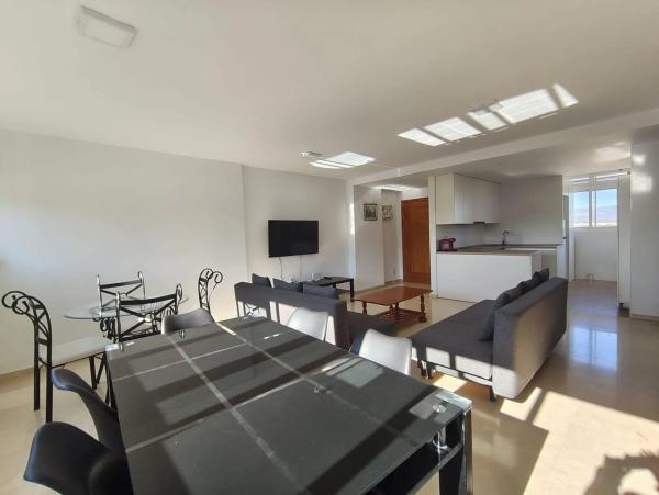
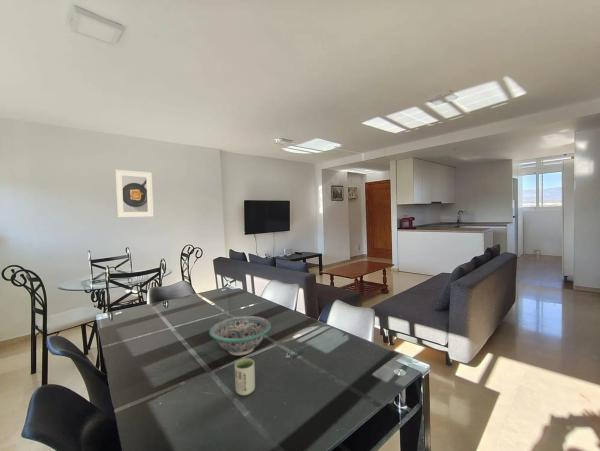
+ cup [234,358,256,396]
+ decorative bowl [208,315,272,356]
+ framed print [114,169,154,218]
